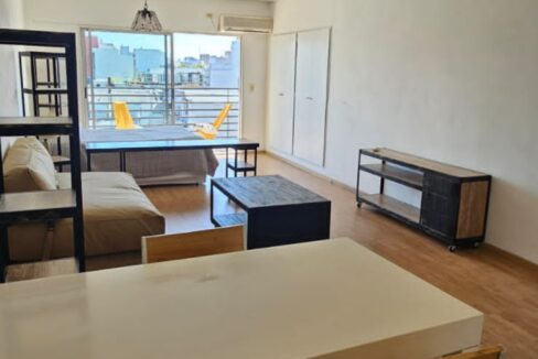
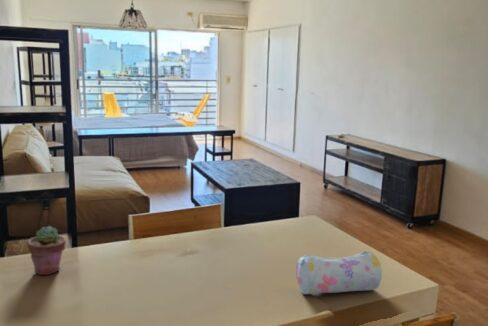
+ pencil case [295,250,383,295]
+ potted succulent [27,225,67,276]
